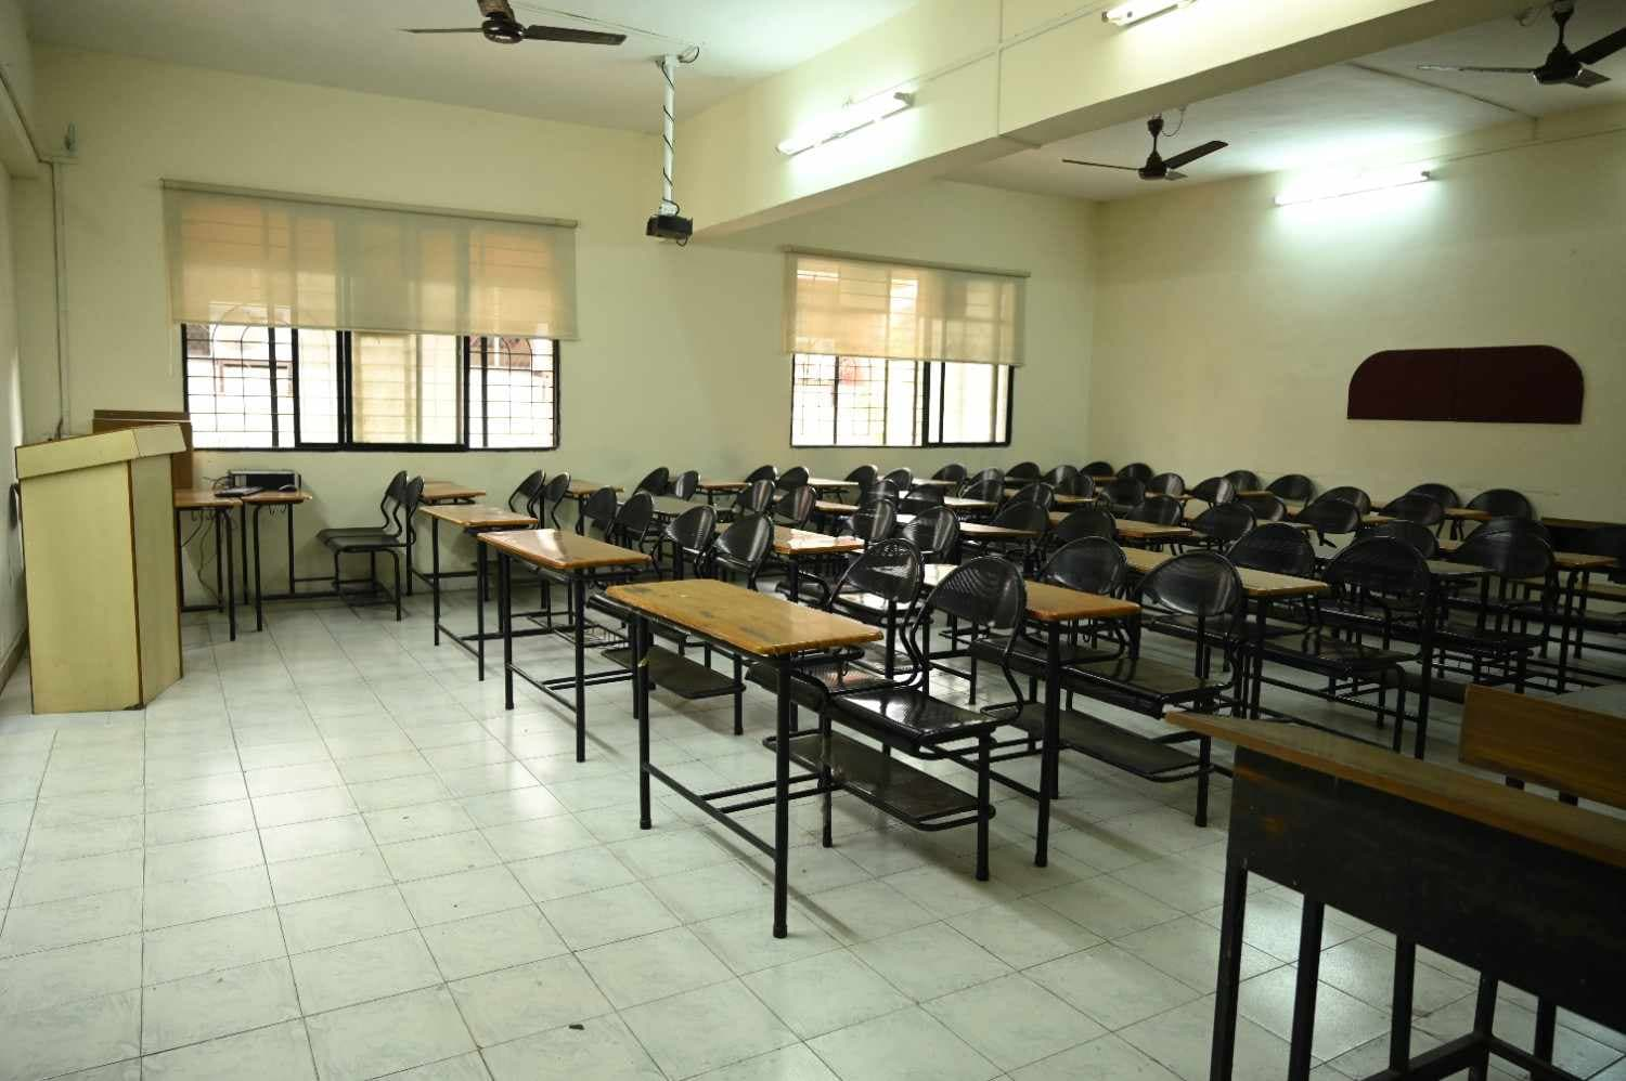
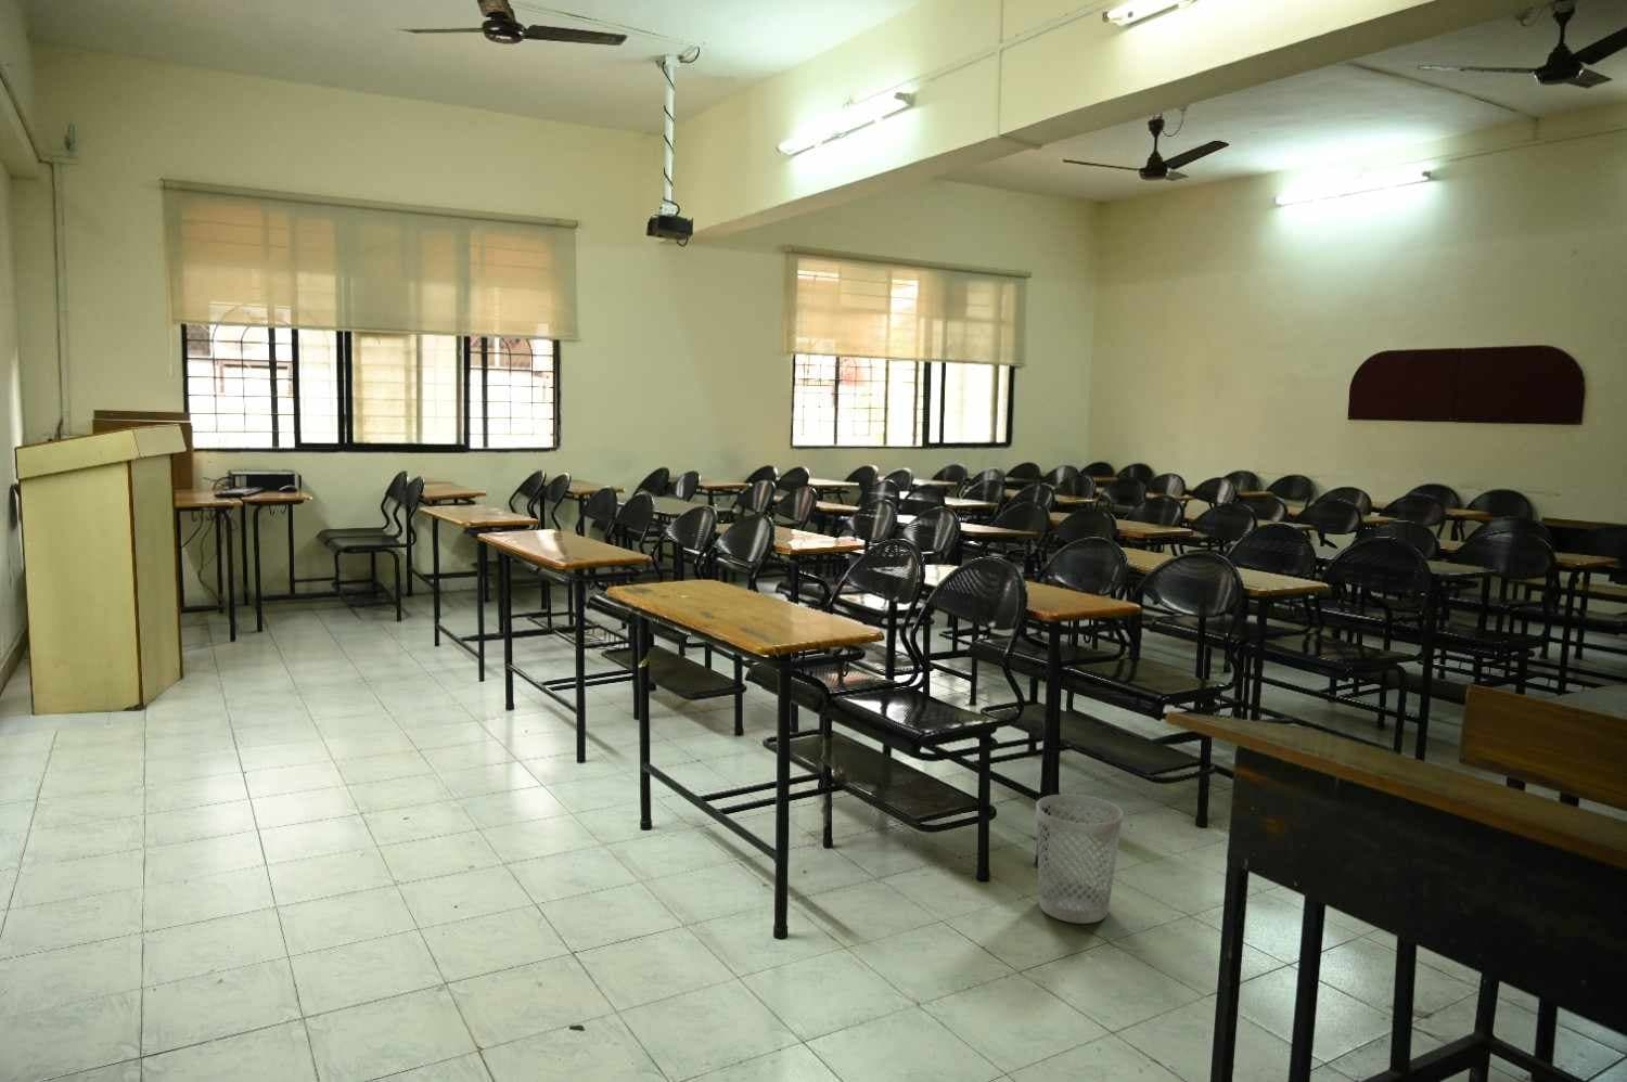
+ wastebasket [1035,793,1123,925]
